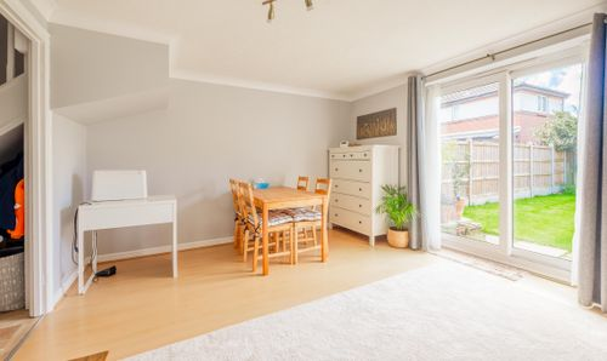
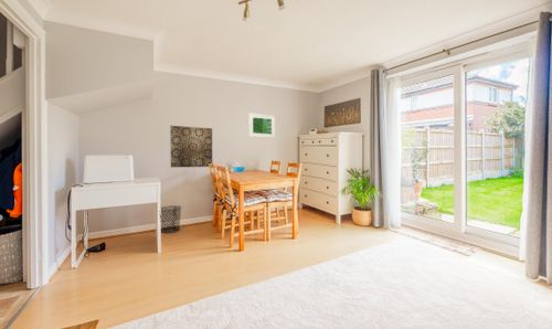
+ wall art [169,125,213,168]
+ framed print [247,112,276,139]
+ waste bin [160,204,182,234]
